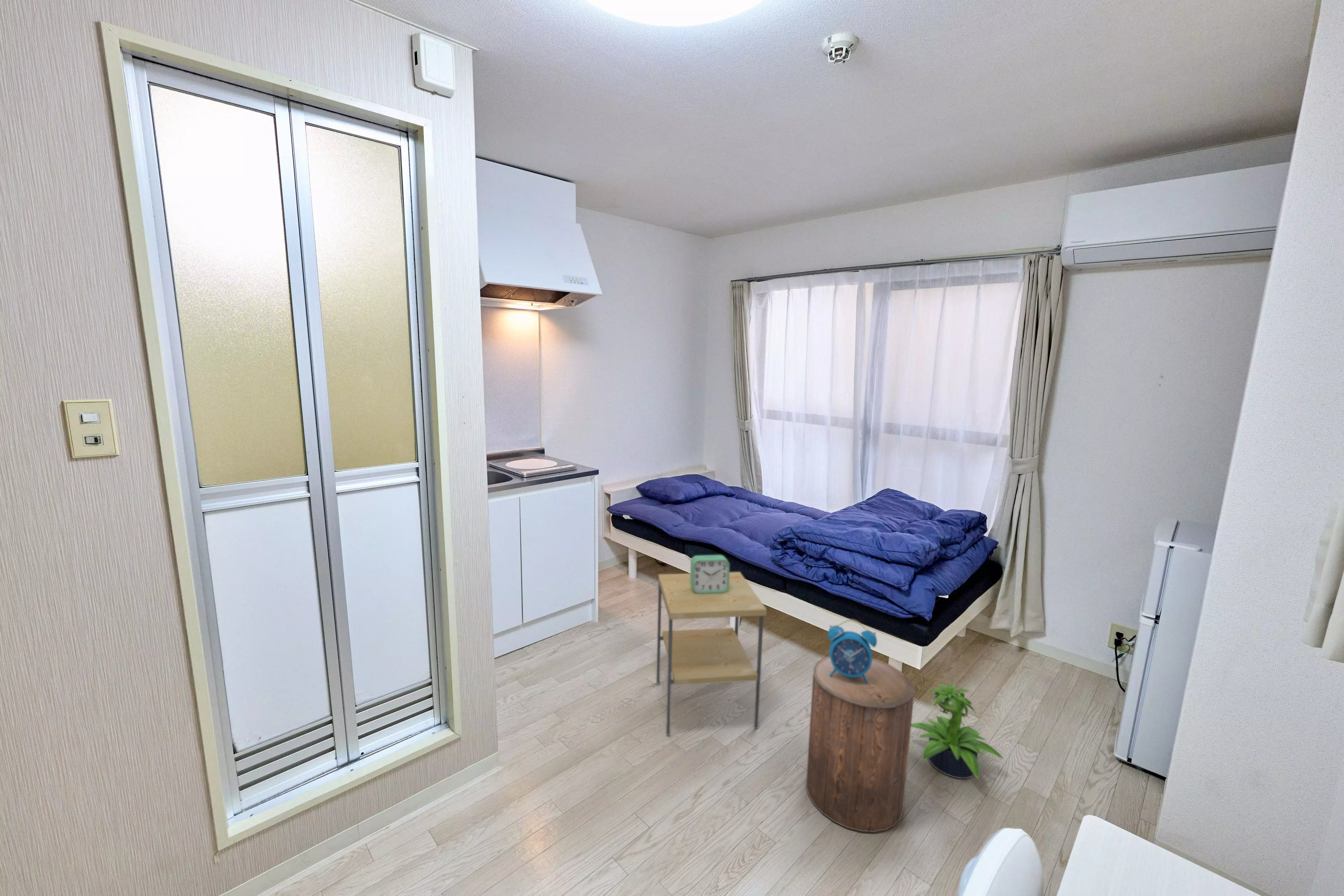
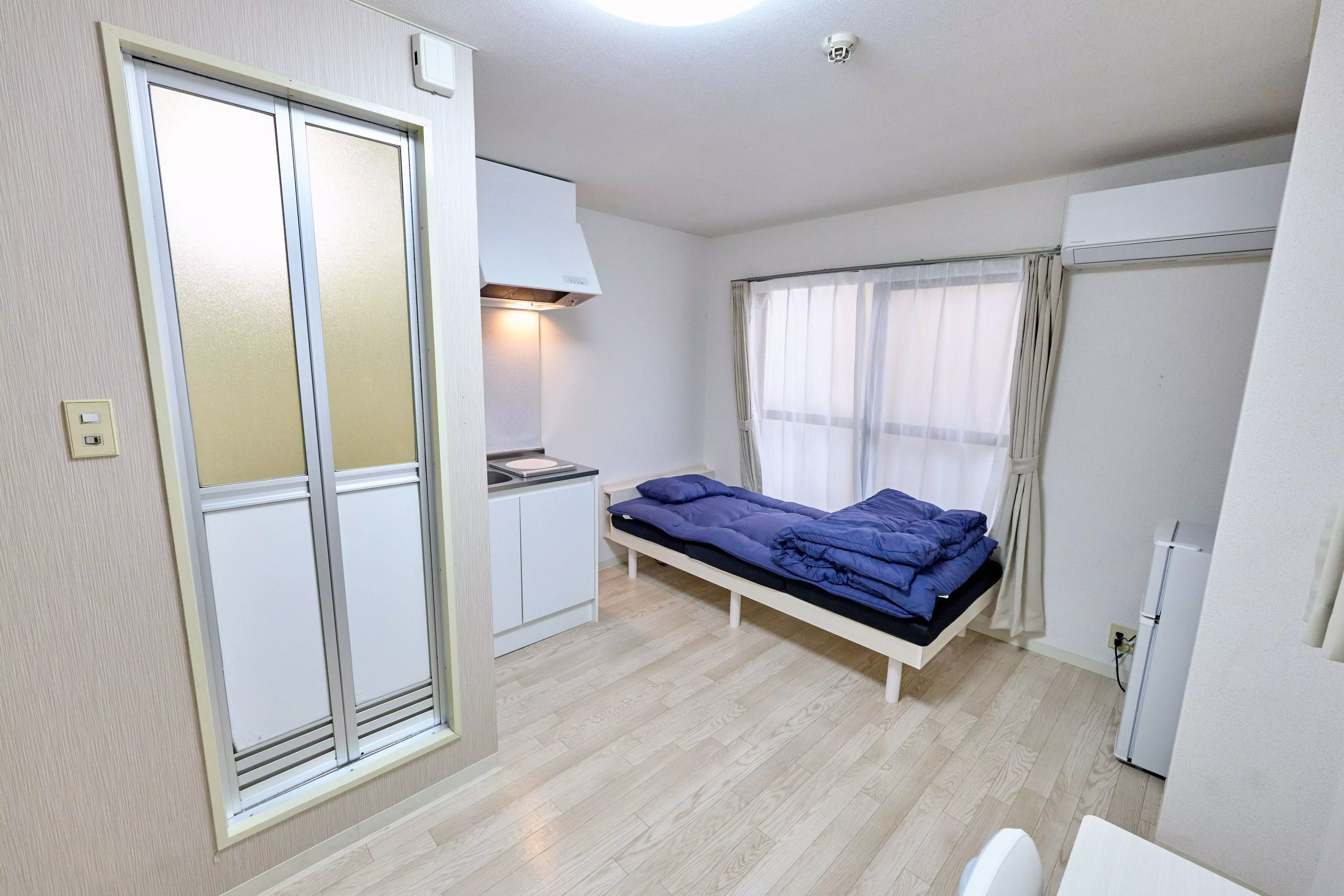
- stool [805,656,915,833]
- alarm clock [827,619,877,684]
- side table [656,571,767,735]
- alarm clock [690,555,730,593]
- potted plant [911,684,1003,779]
